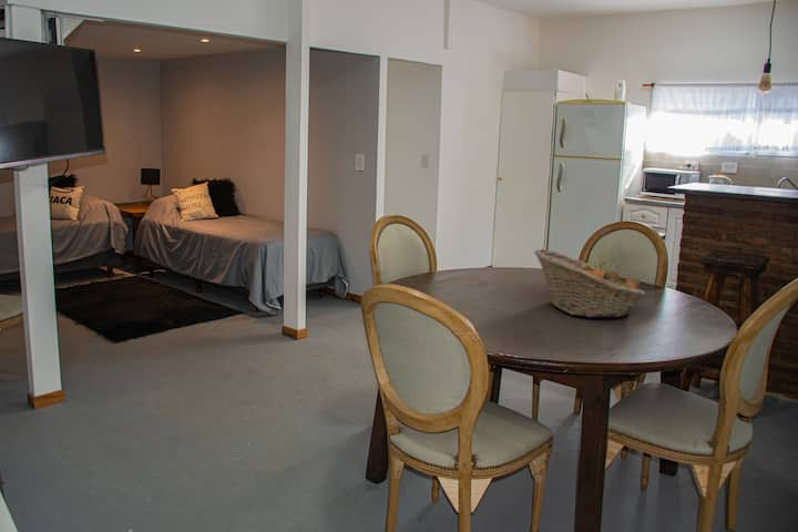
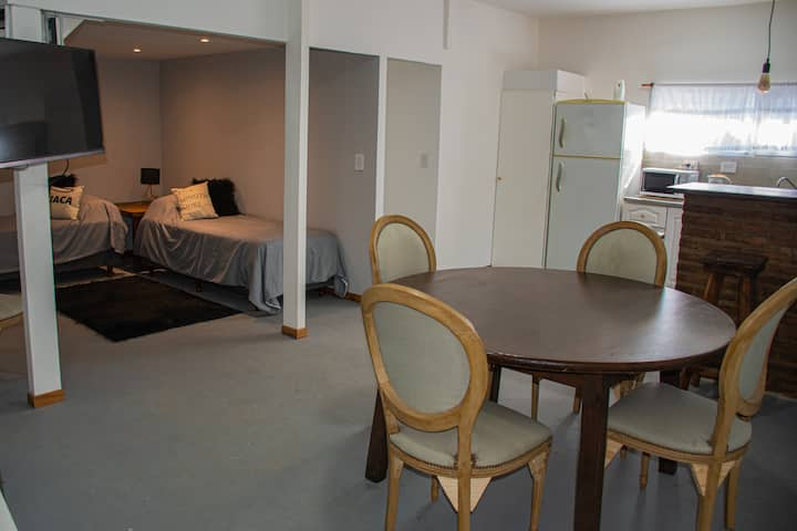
- fruit basket [533,248,646,319]
